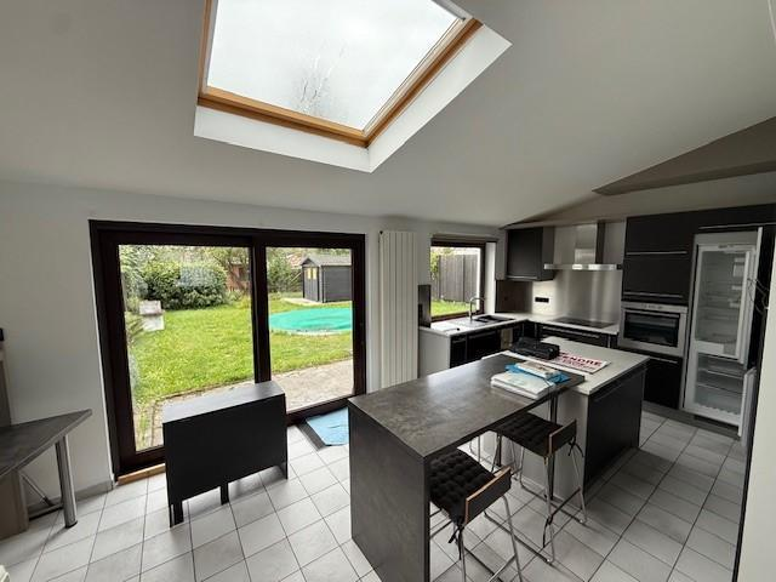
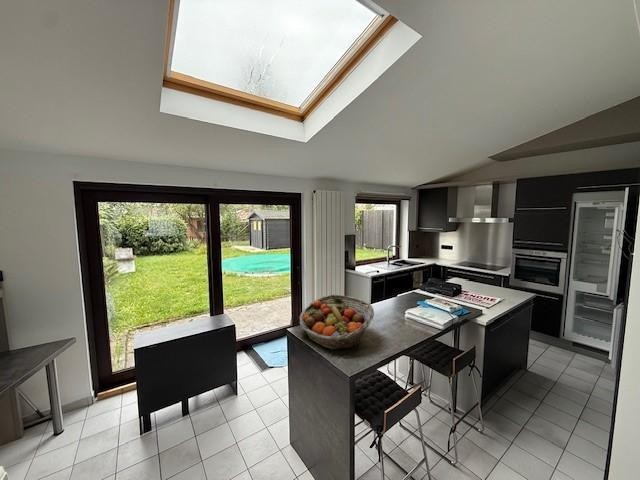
+ fruit basket [298,294,375,351]
